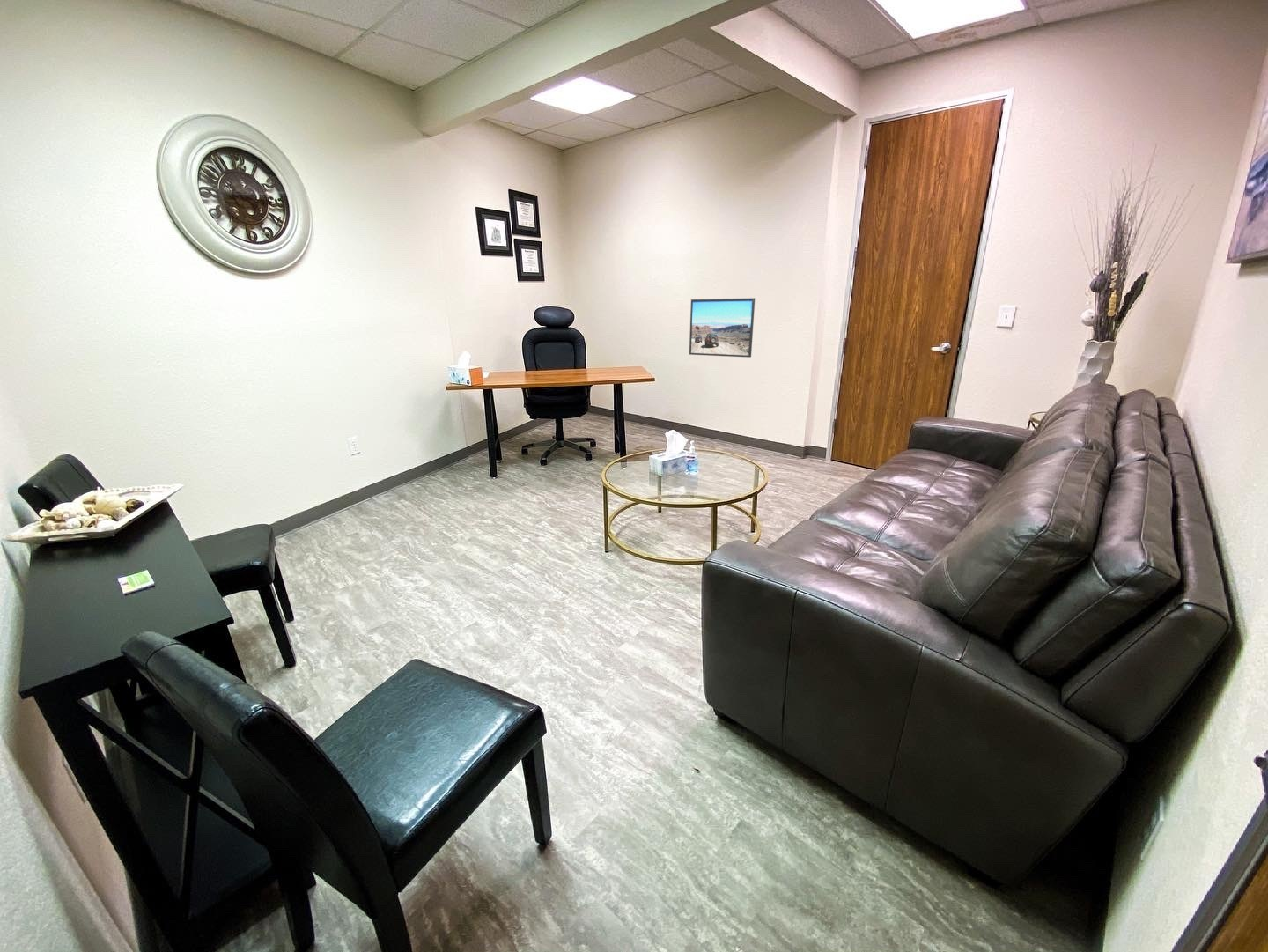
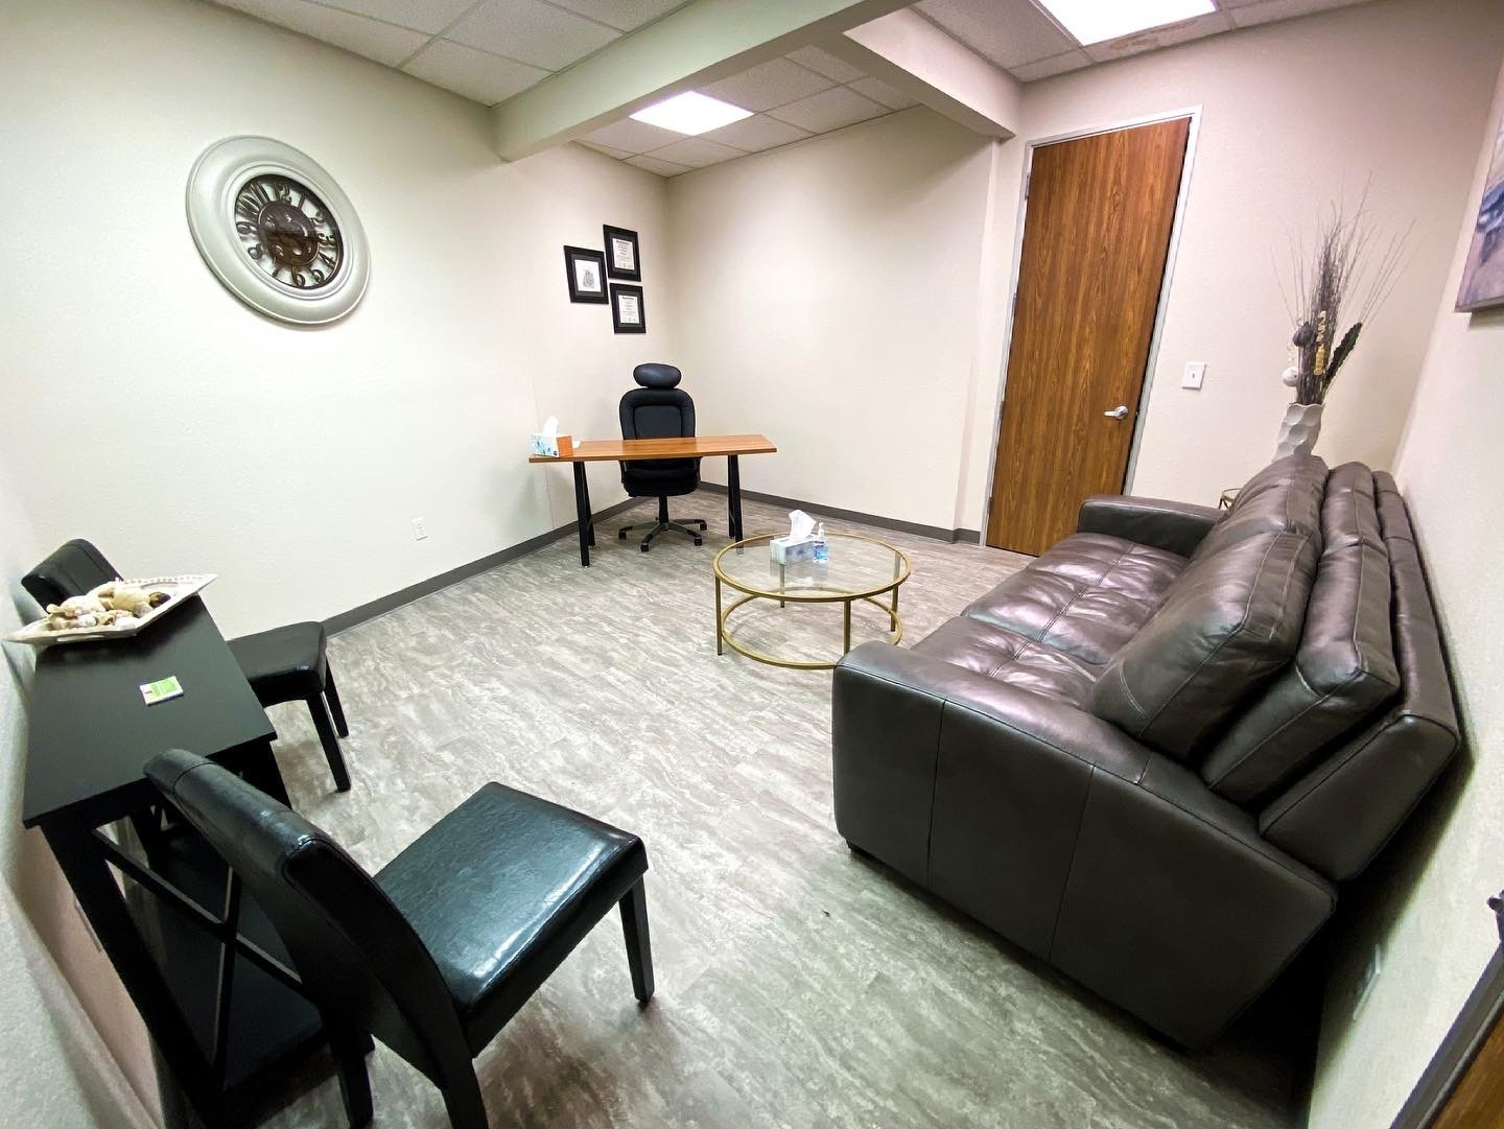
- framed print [689,297,756,358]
